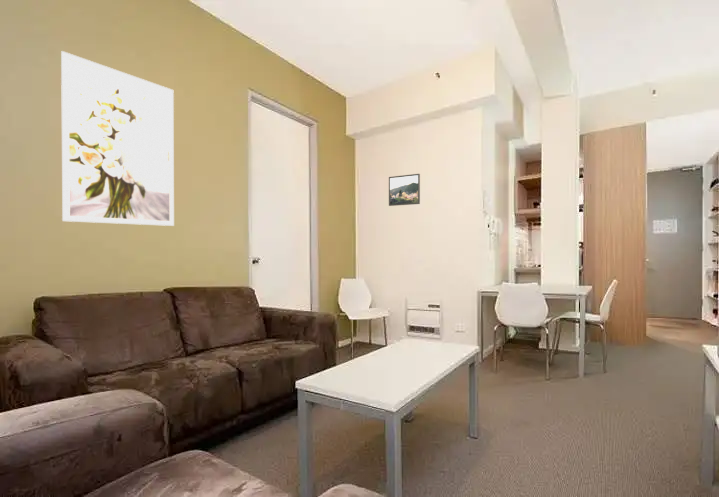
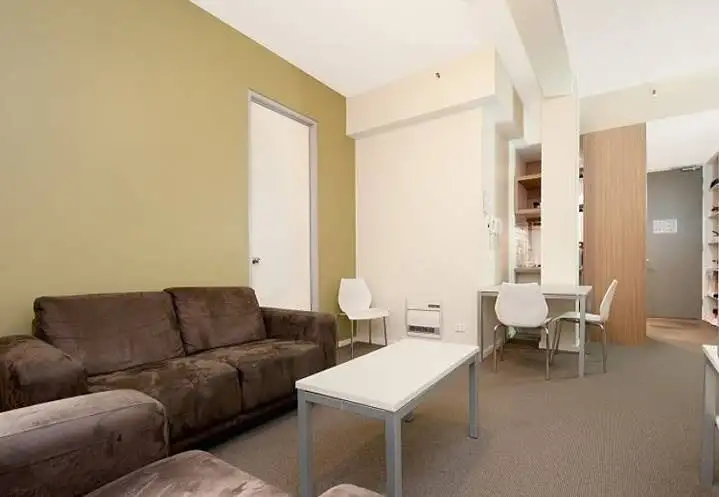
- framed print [388,173,421,207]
- wall art [60,50,175,227]
